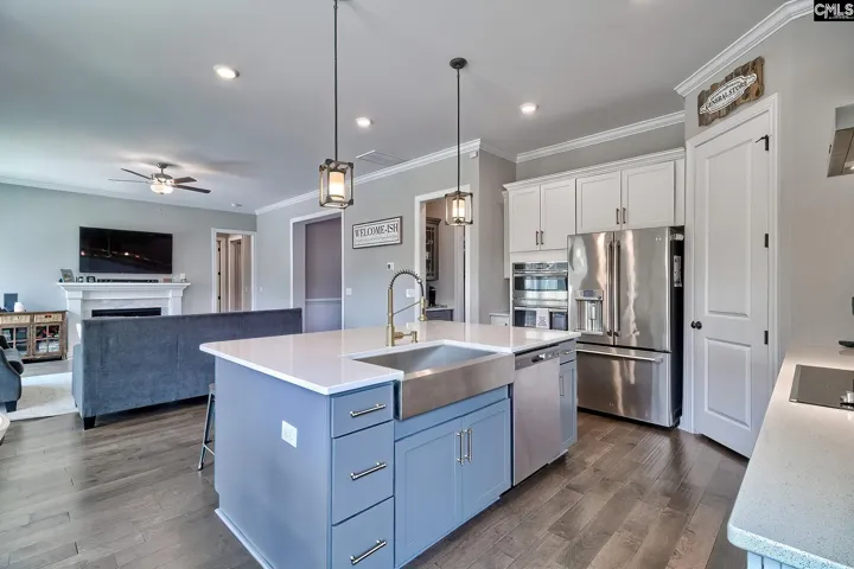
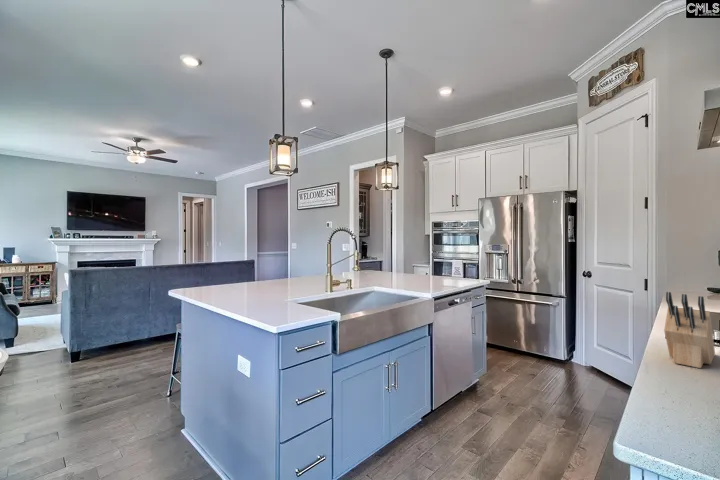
+ knife block [663,291,716,369]
